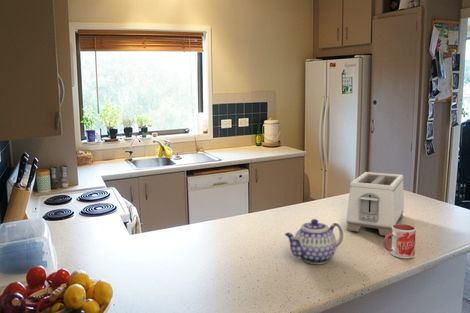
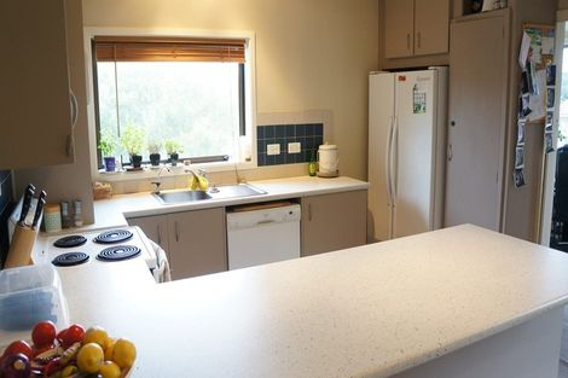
- teapot [284,218,344,265]
- toaster [345,171,405,237]
- mug [383,223,417,259]
